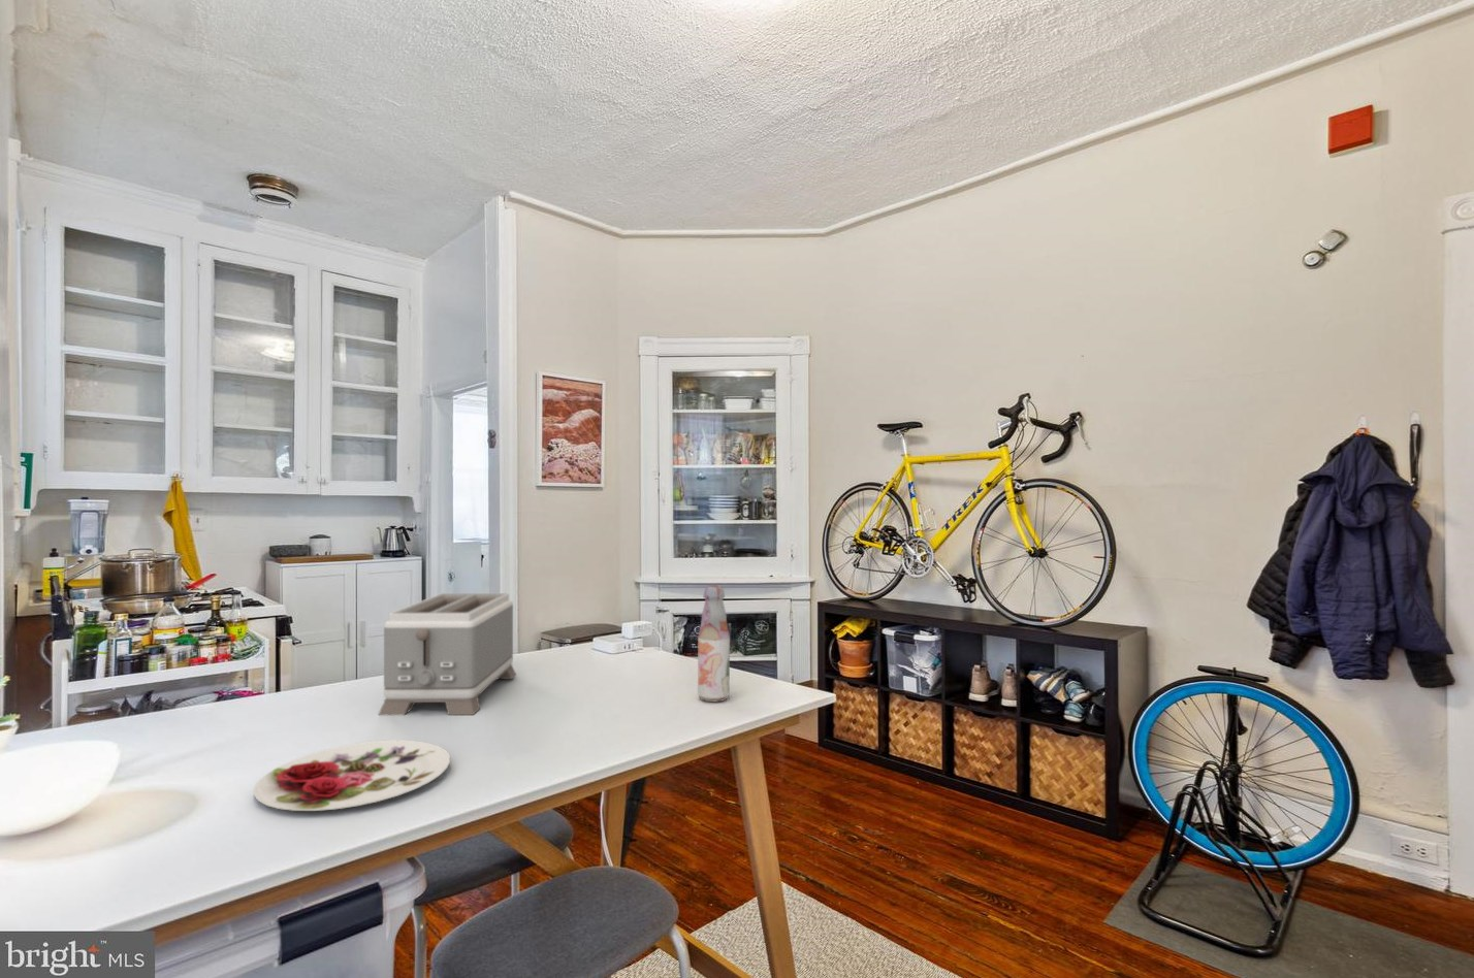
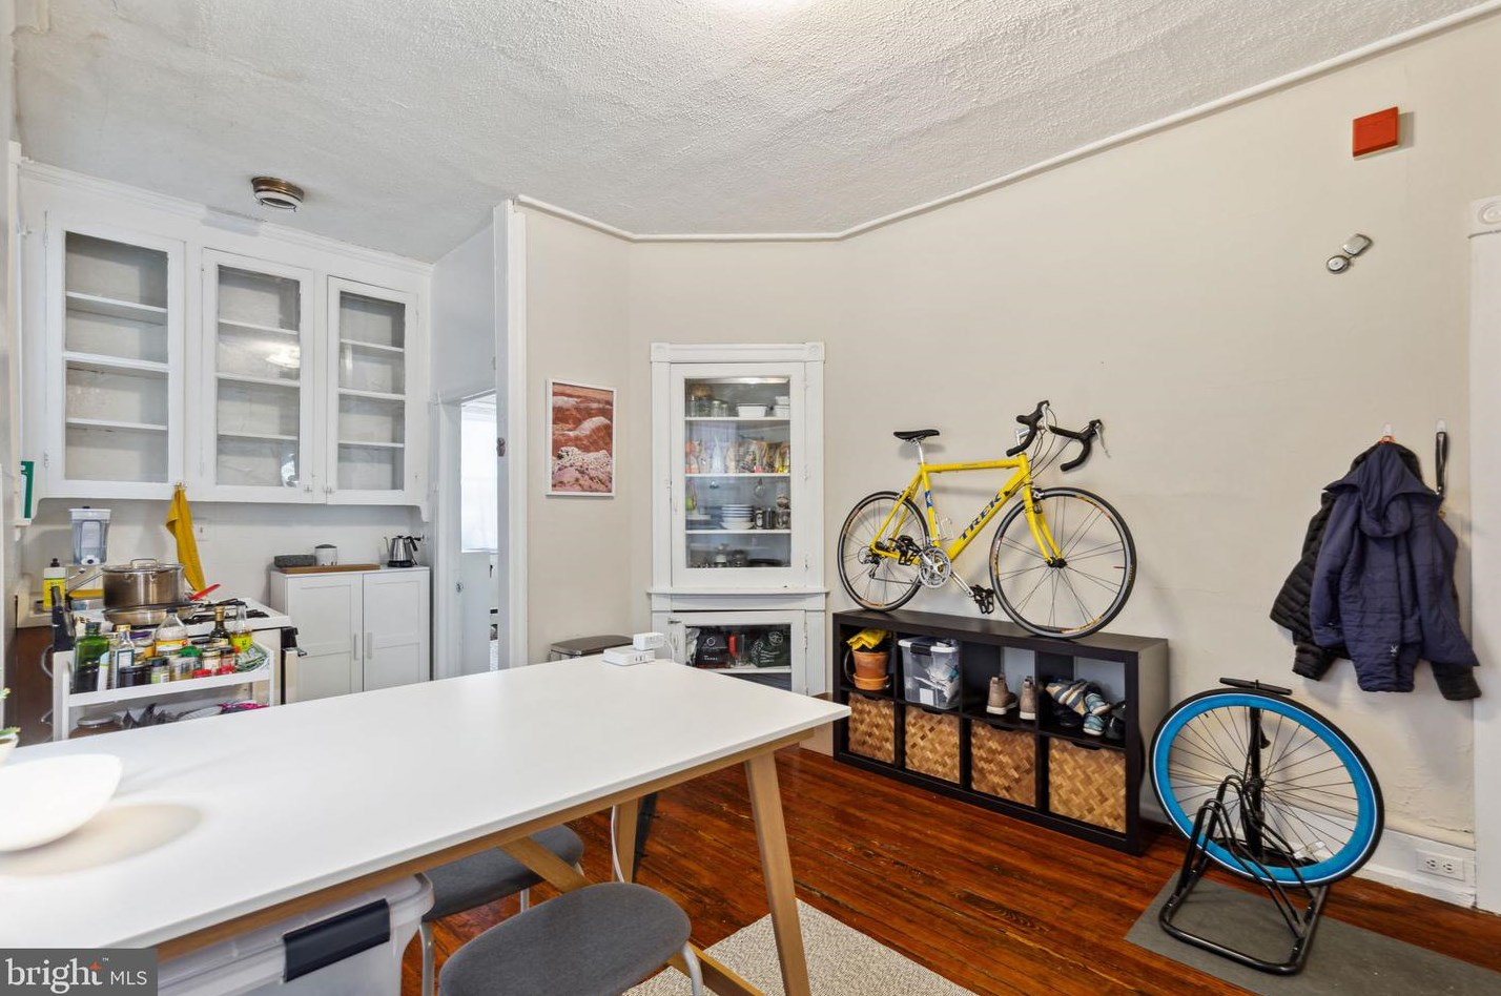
- plate [253,740,451,812]
- toaster [378,593,518,716]
- bottle [697,584,730,703]
